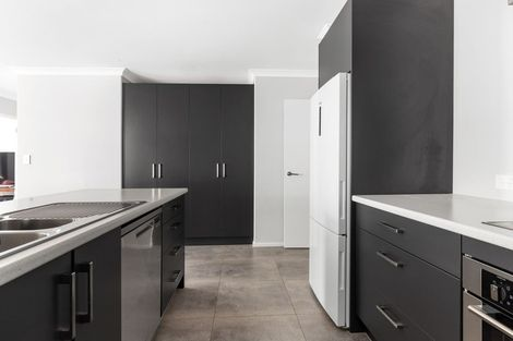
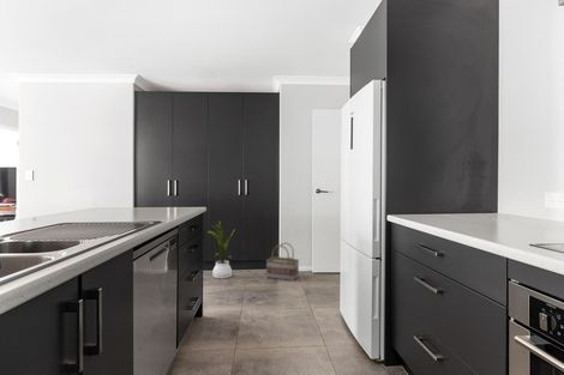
+ basket [265,241,300,282]
+ house plant [206,220,235,280]
